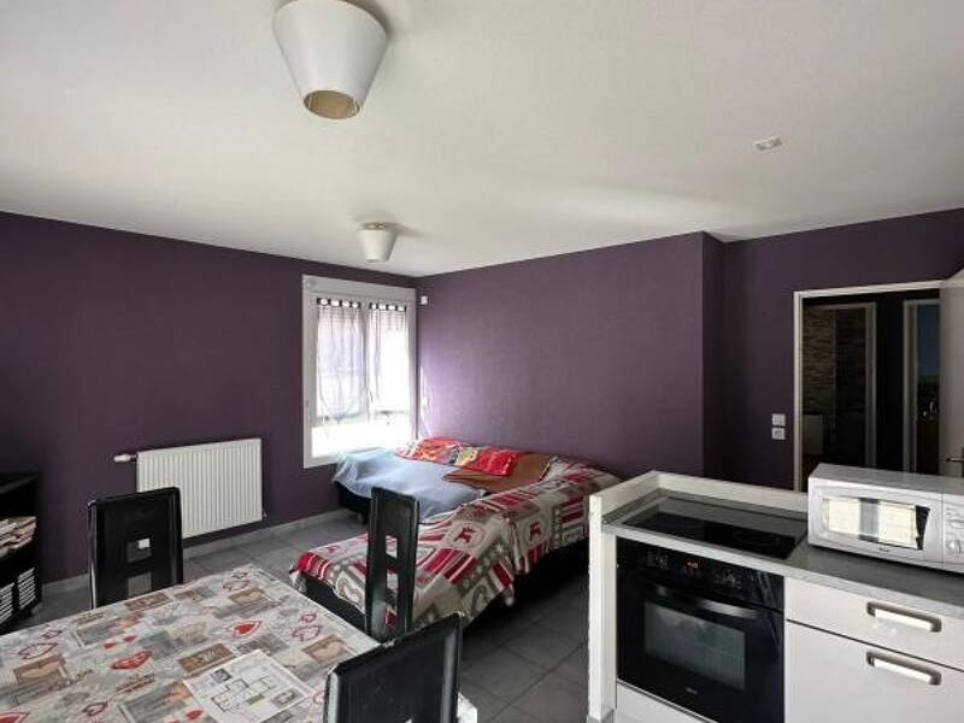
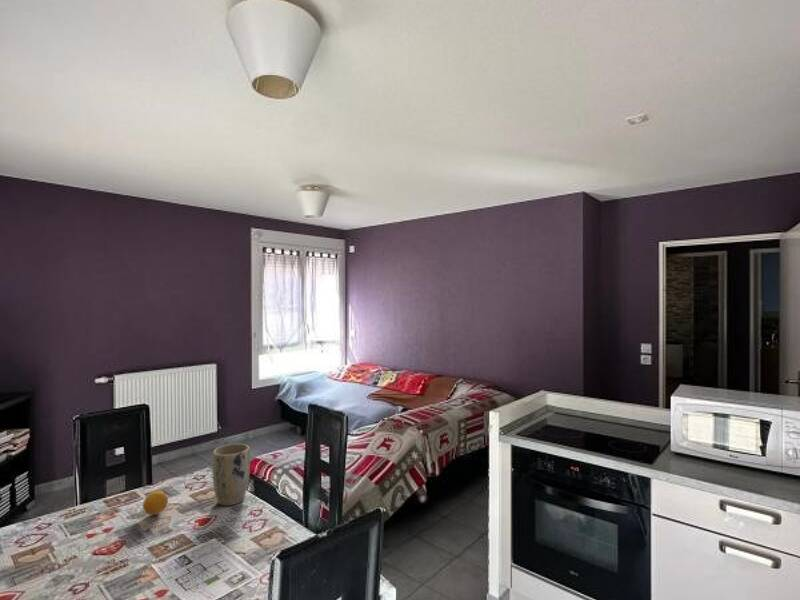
+ plant pot [212,443,251,507]
+ fruit [142,490,169,516]
